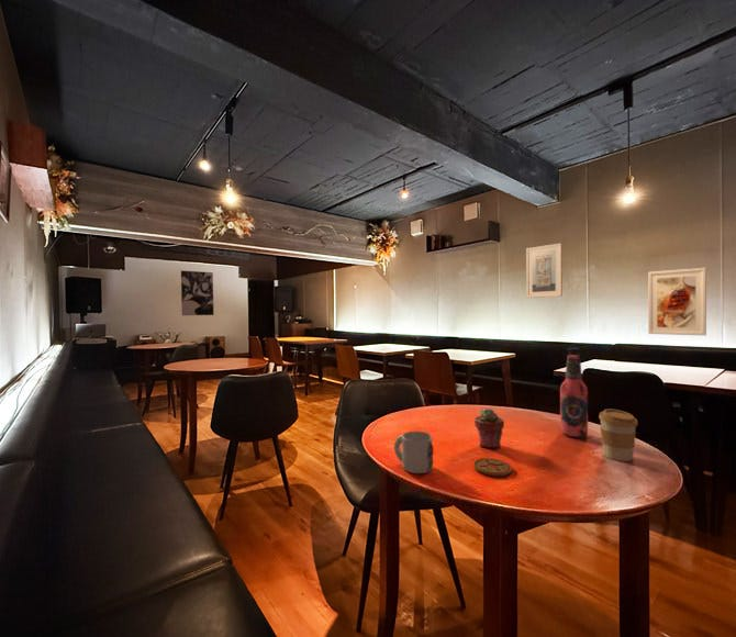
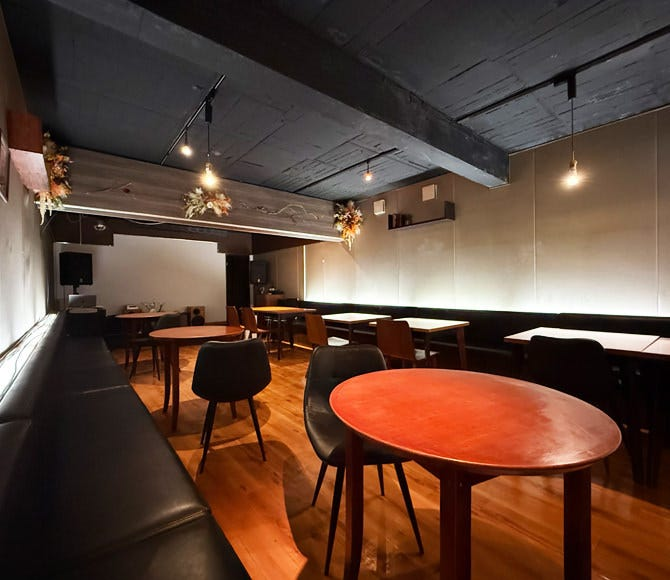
- mug [393,431,435,474]
- alcohol [558,347,590,438]
- coaster [472,457,513,478]
- potted succulent [473,407,505,449]
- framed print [525,242,564,299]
- coffee cup [598,409,639,462]
- wall art [180,269,215,316]
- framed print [647,267,707,336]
